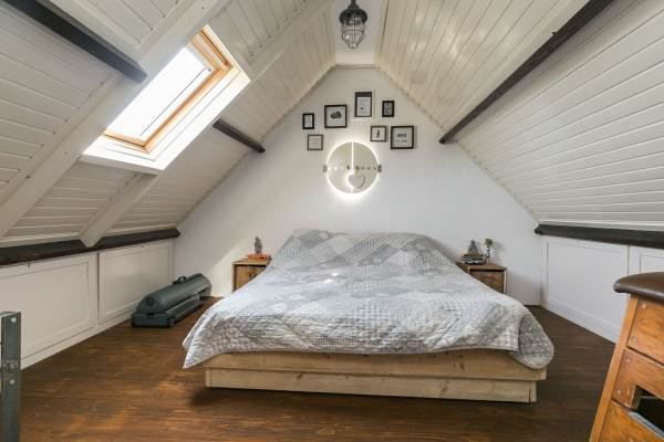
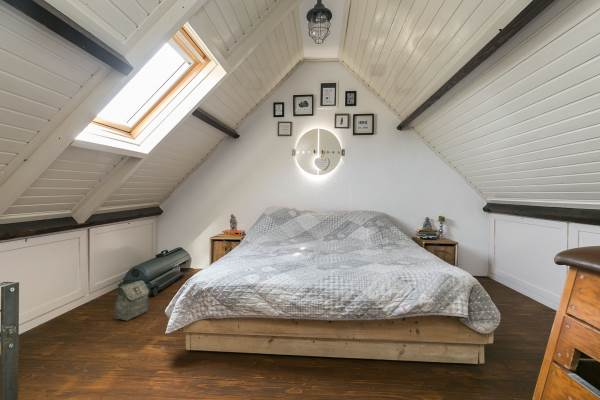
+ bag [114,279,150,322]
